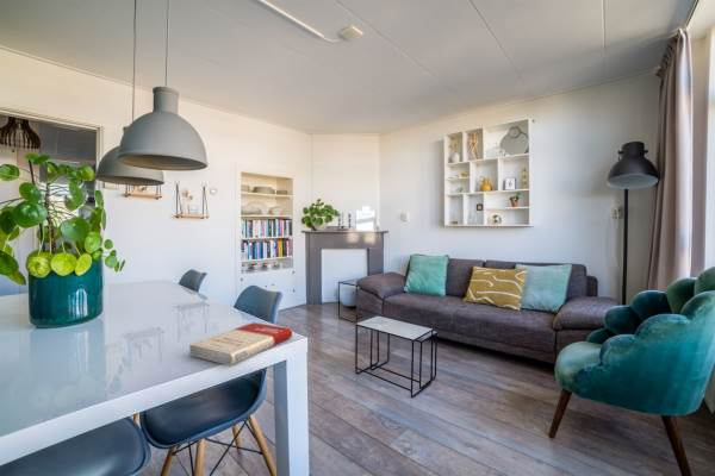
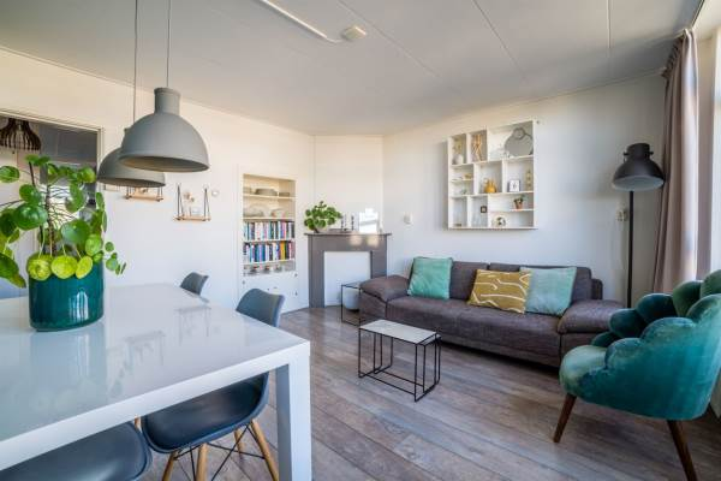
- book [188,321,293,367]
